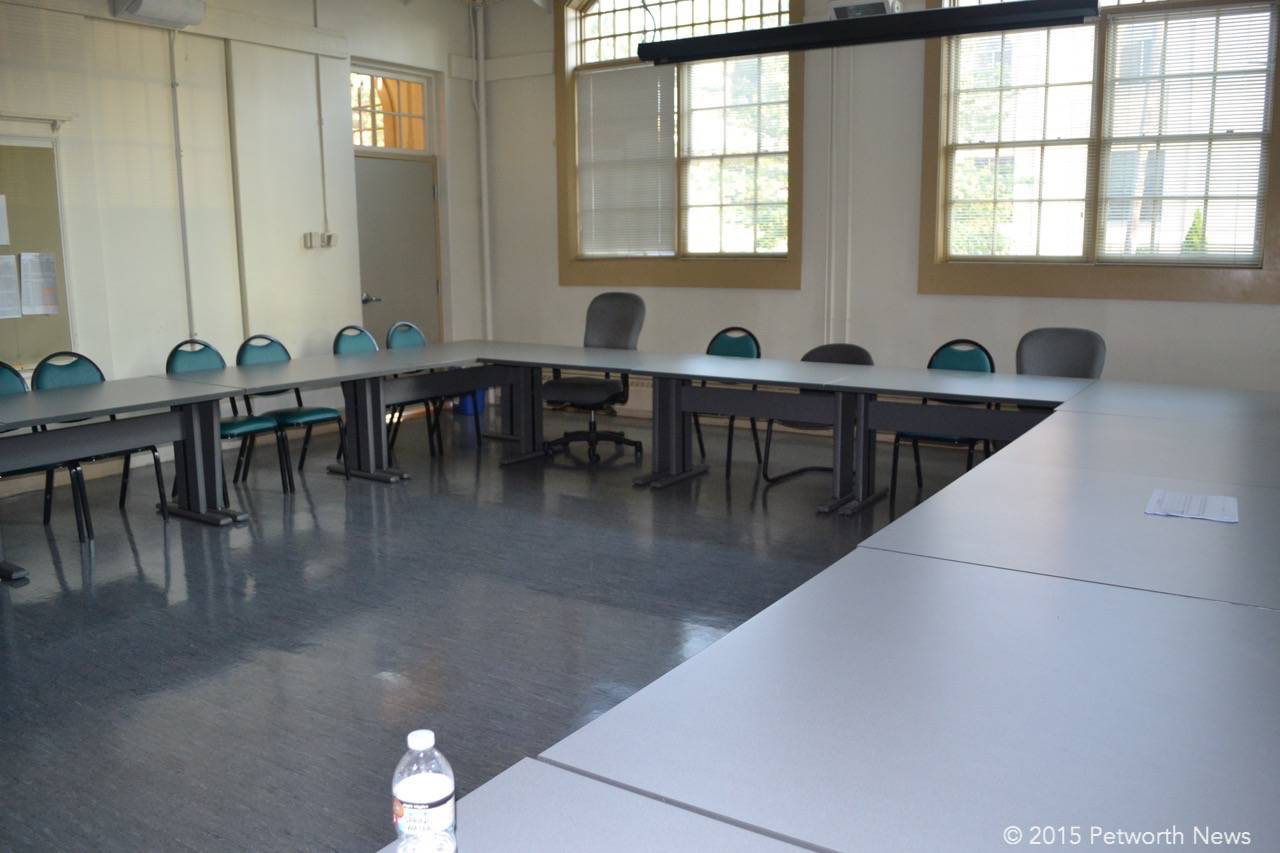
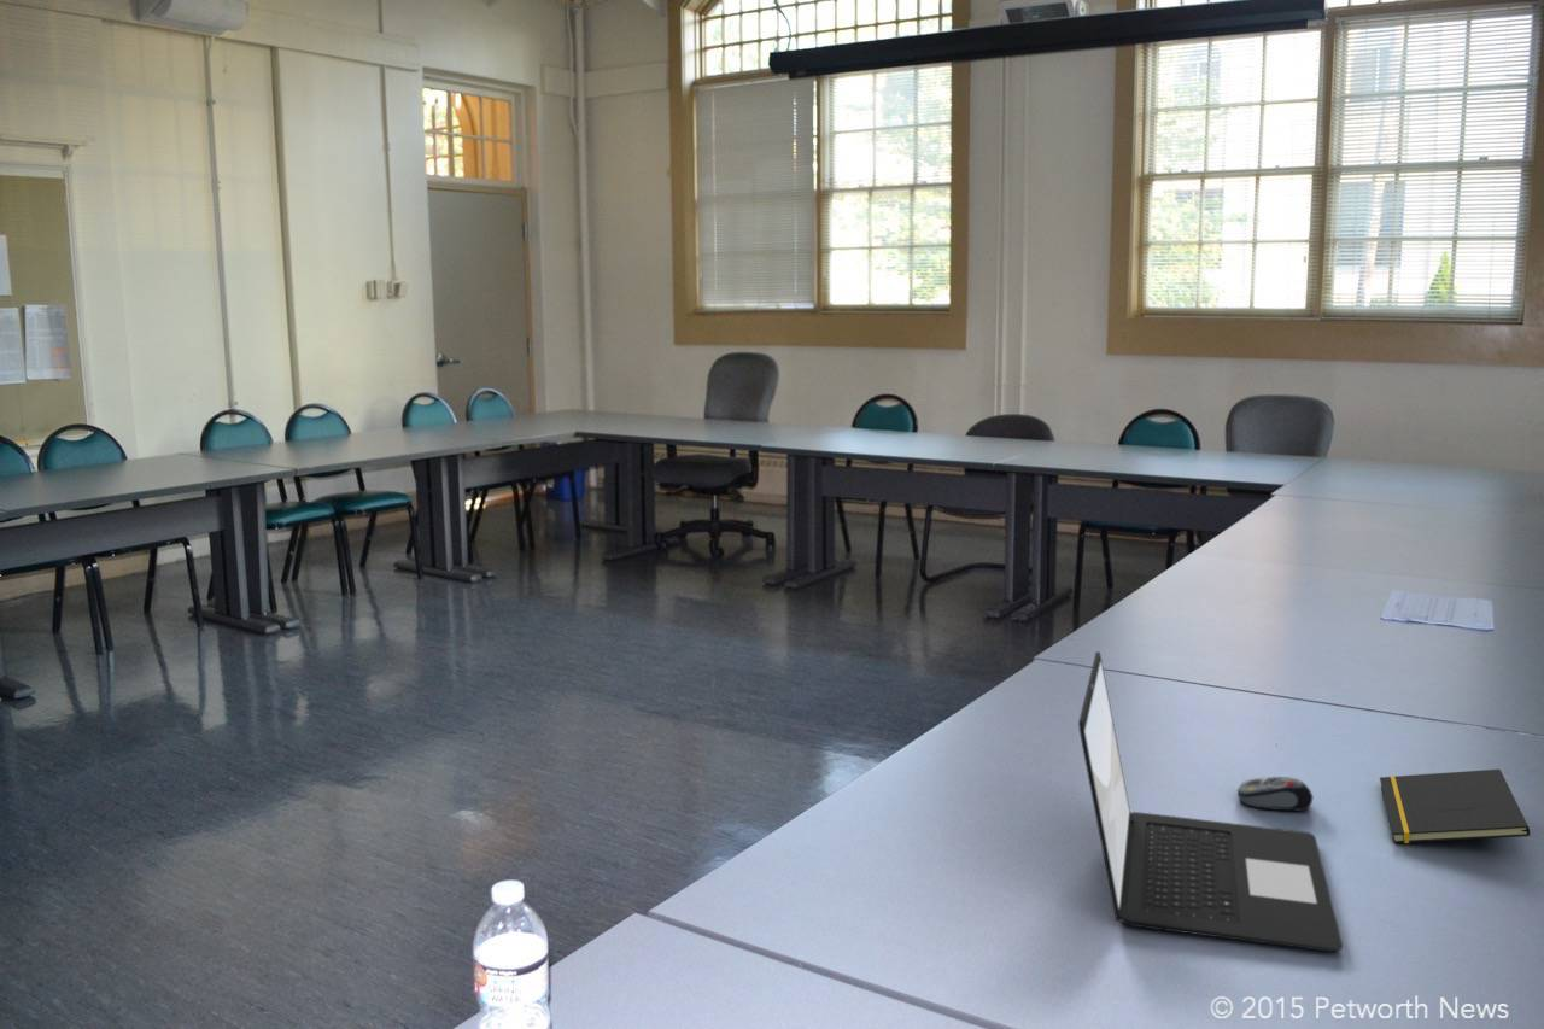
+ laptop [1077,650,1344,953]
+ computer mouse [1236,776,1315,812]
+ notepad [1379,768,1531,844]
